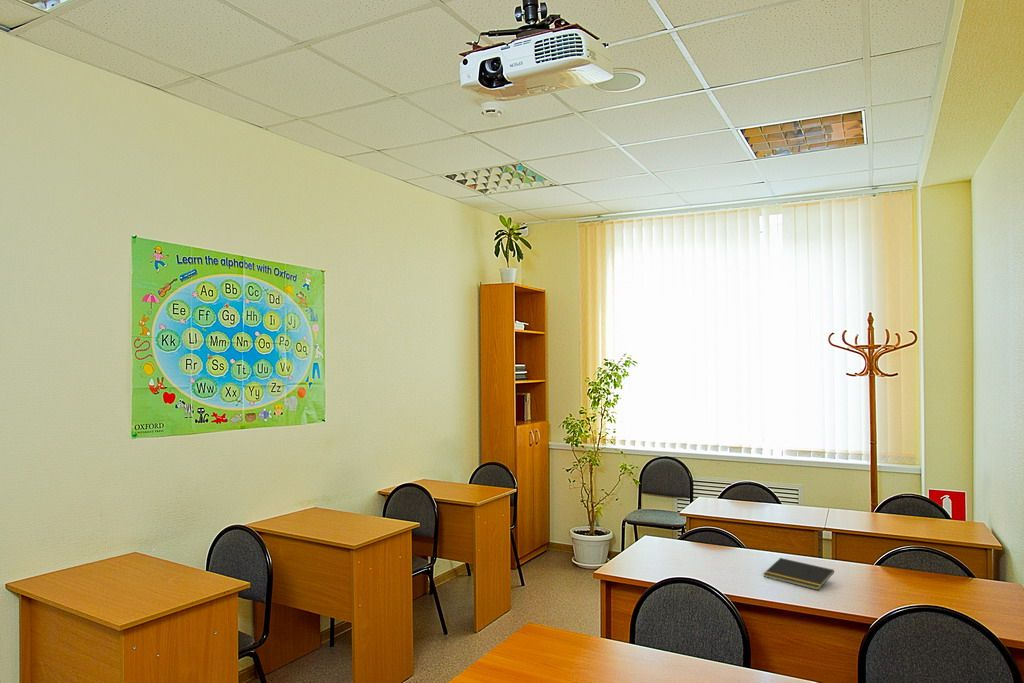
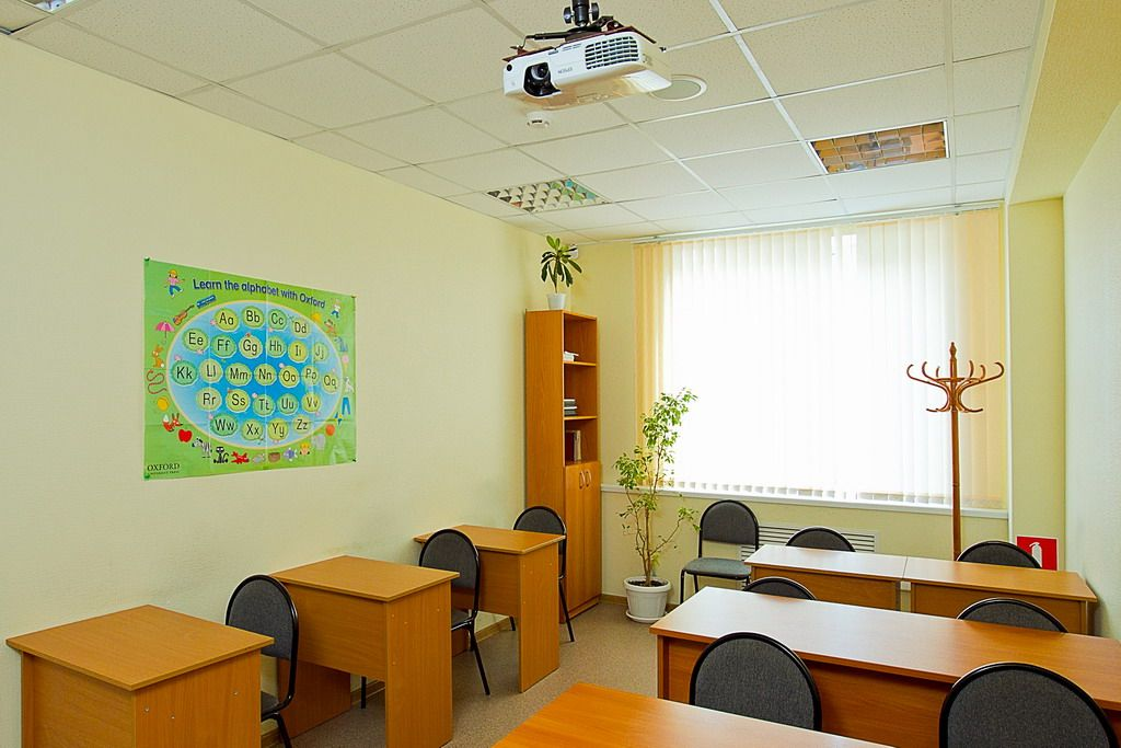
- notepad [762,557,835,591]
